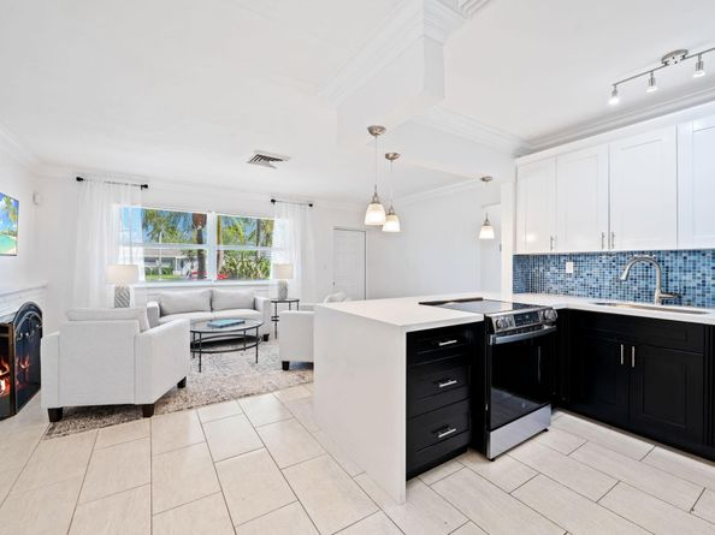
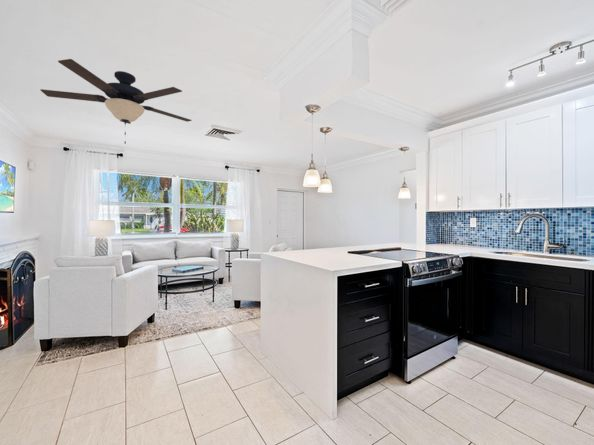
+ ceiling fan [40,58,192,145]
